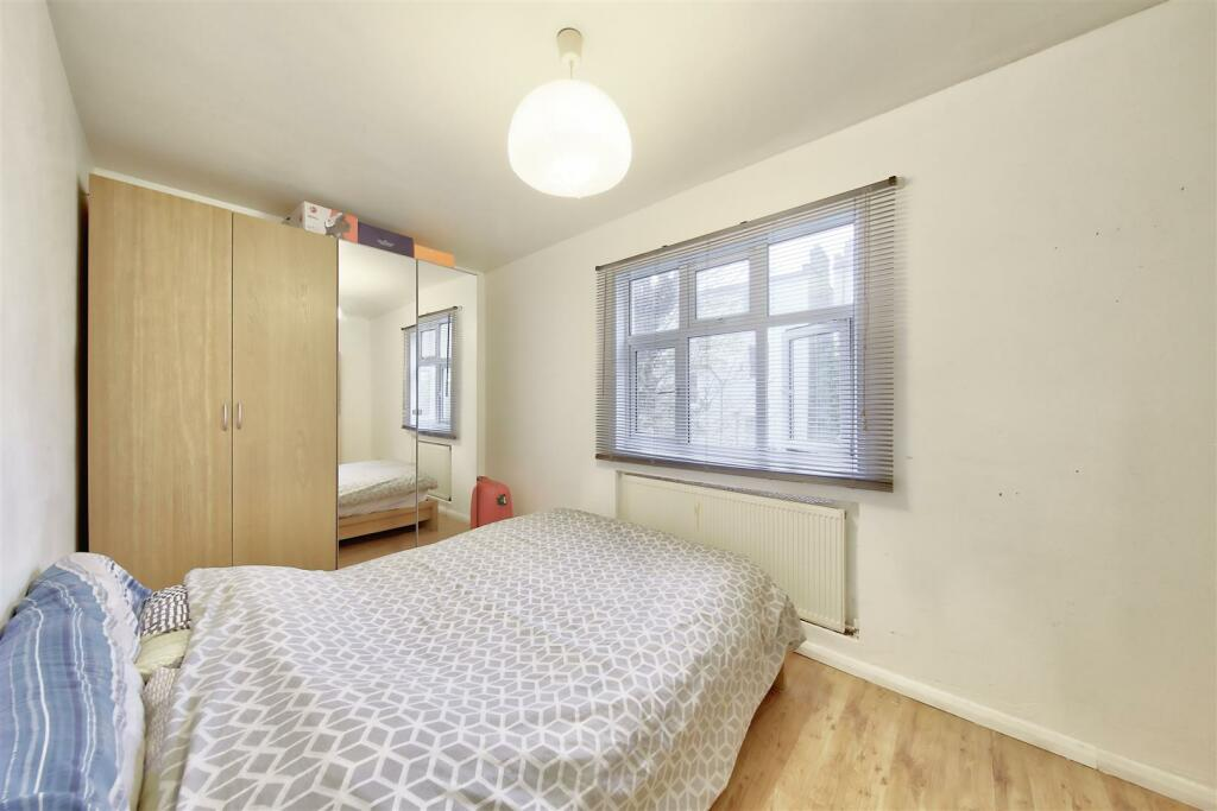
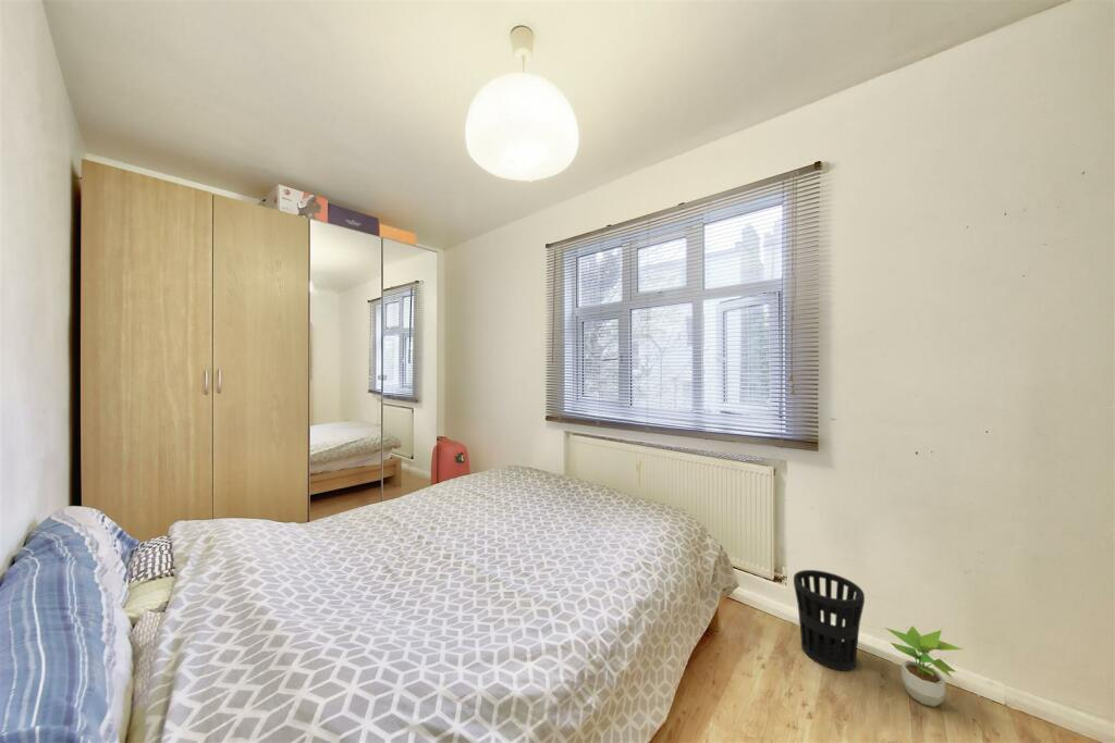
+ wastebasket [793,569,866,672]
+ potted plant [884,626,964,708]
